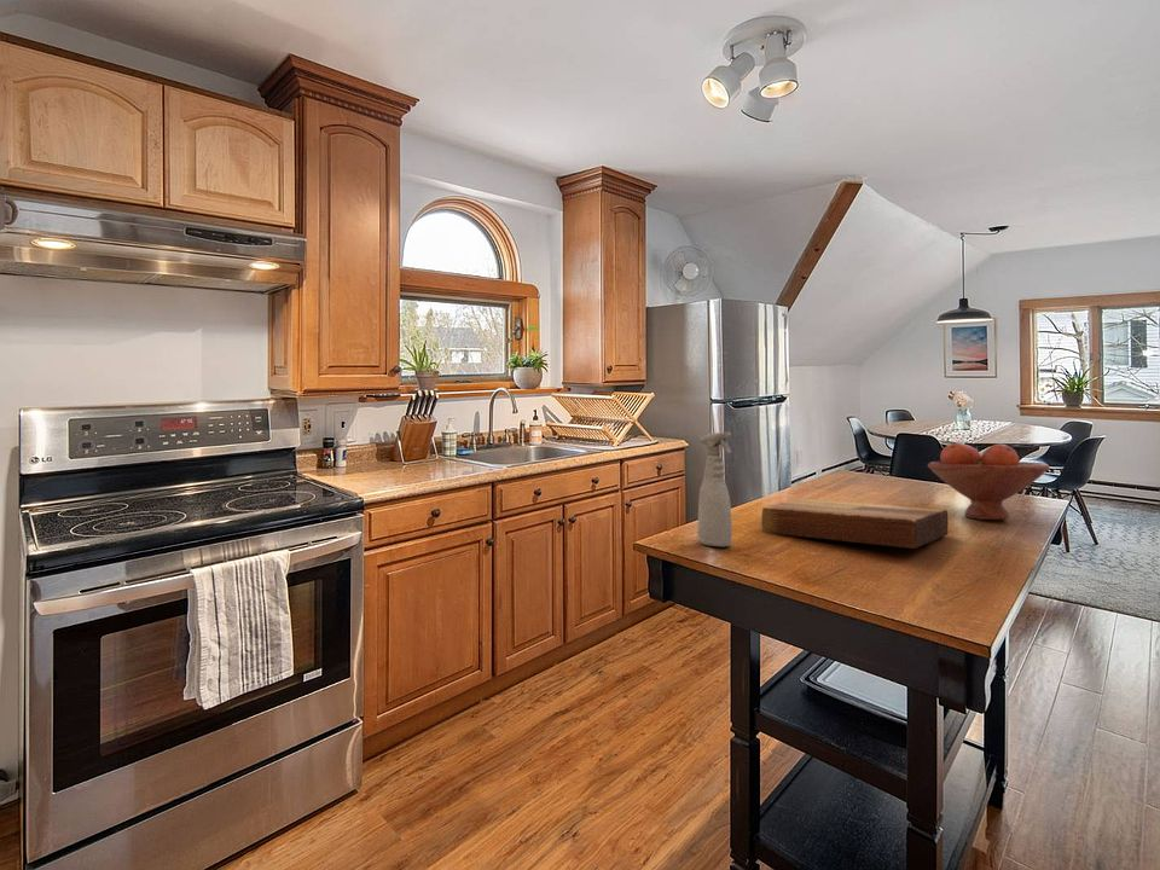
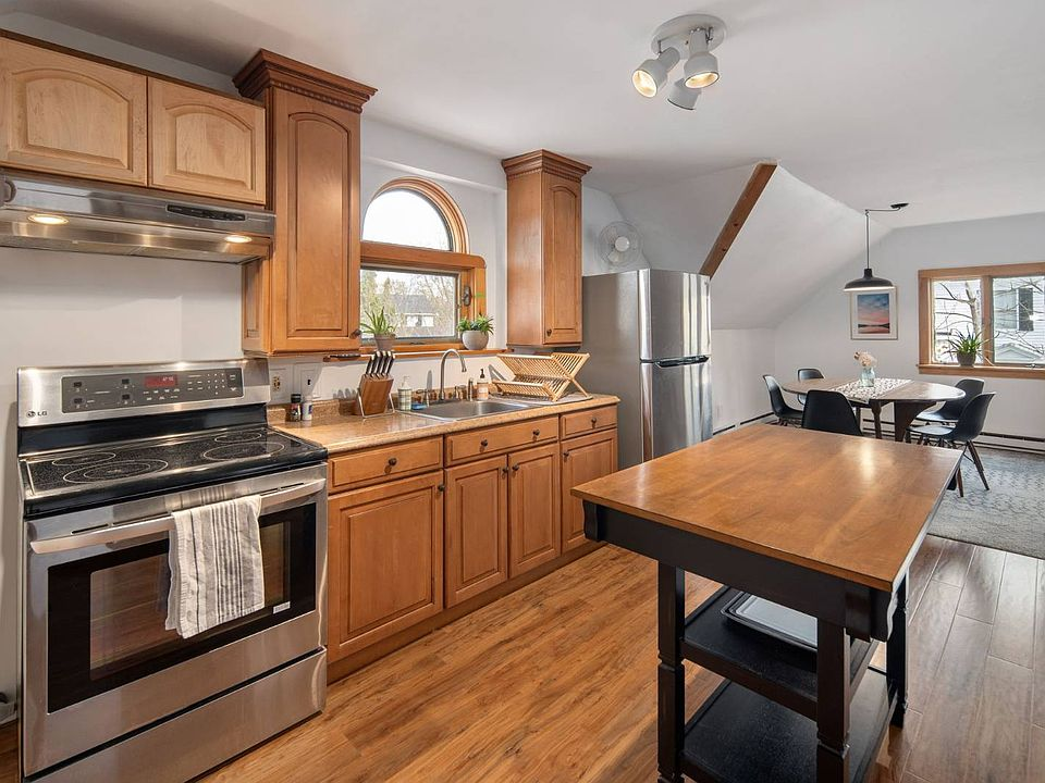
- cutting board [760,498,950,550]
- spray bottle [697,431,733,547]
- fruit bowl [927,442,1051,521]
